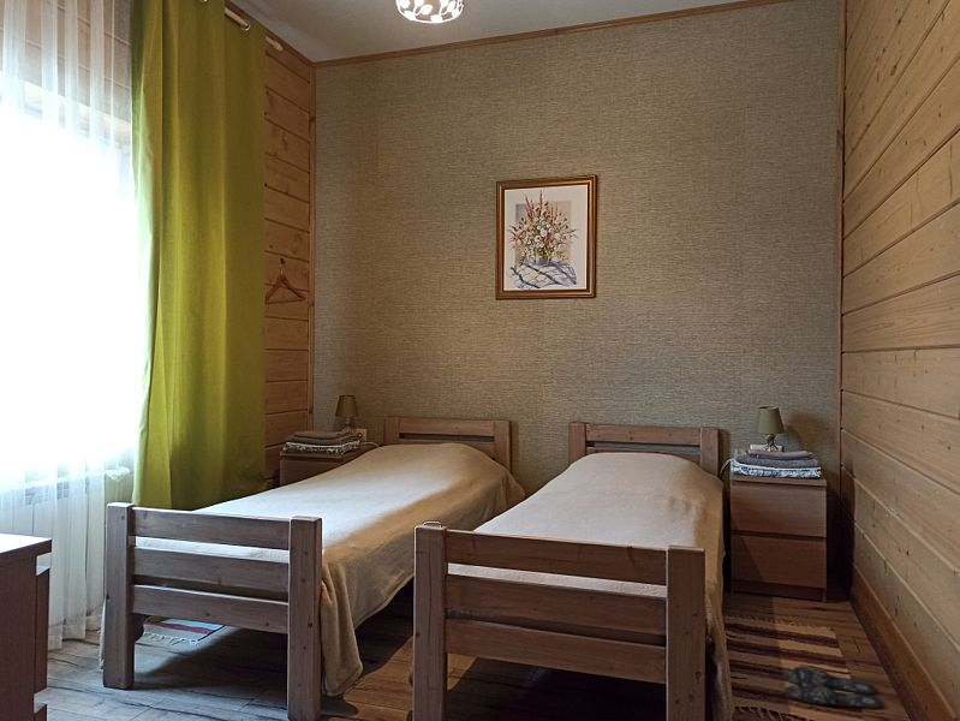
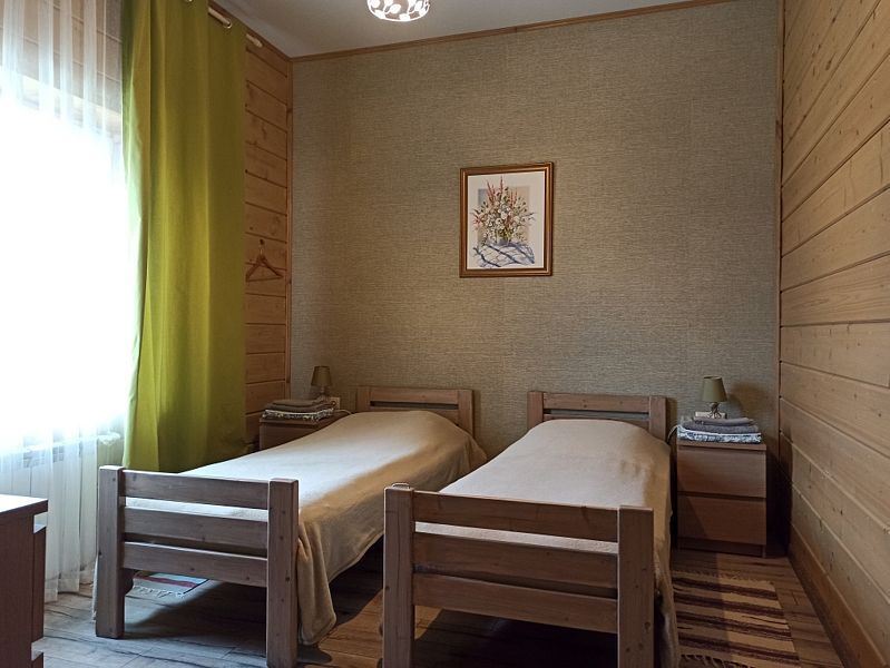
- slippers [781,666,886,710]
